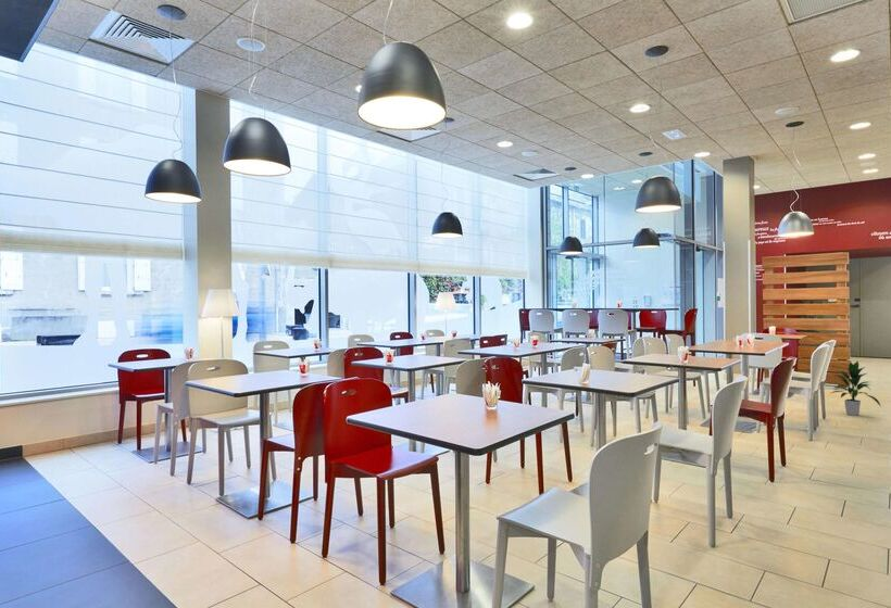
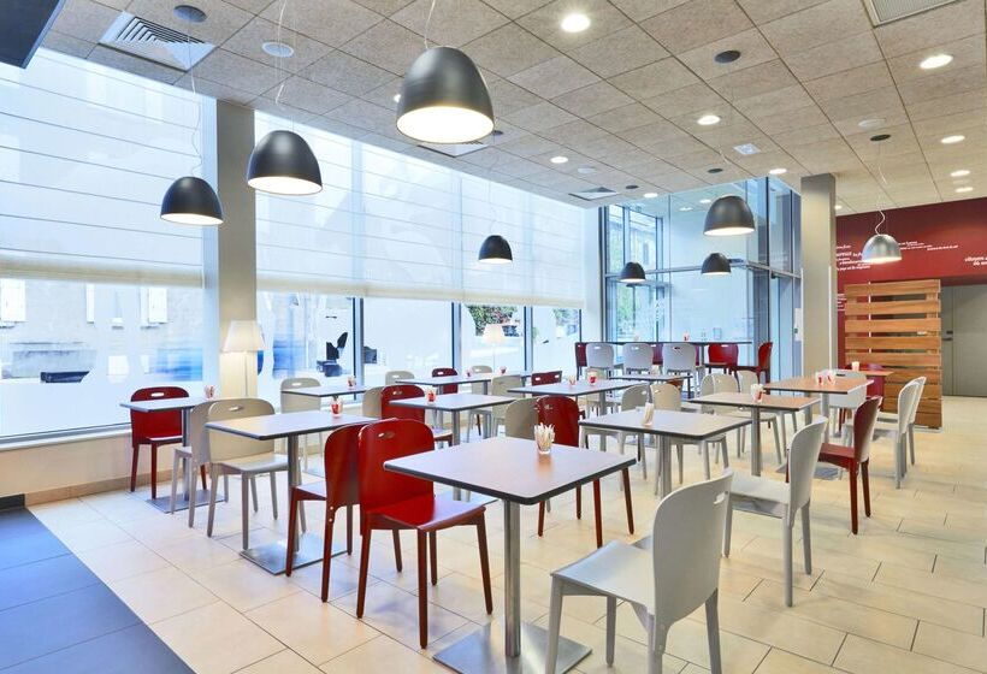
- indoor plant [830,359,881,417]
